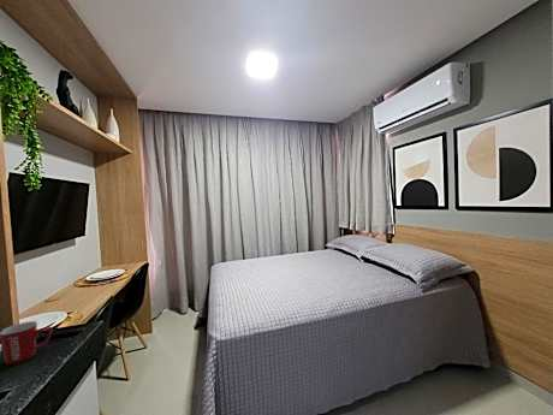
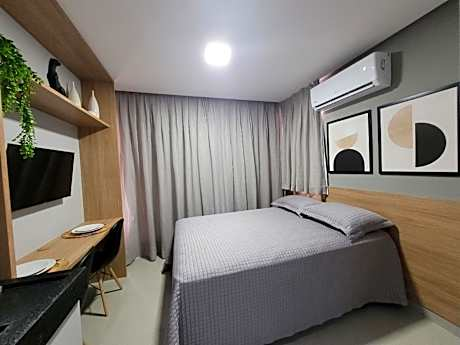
- mug [0,320,54,366]
